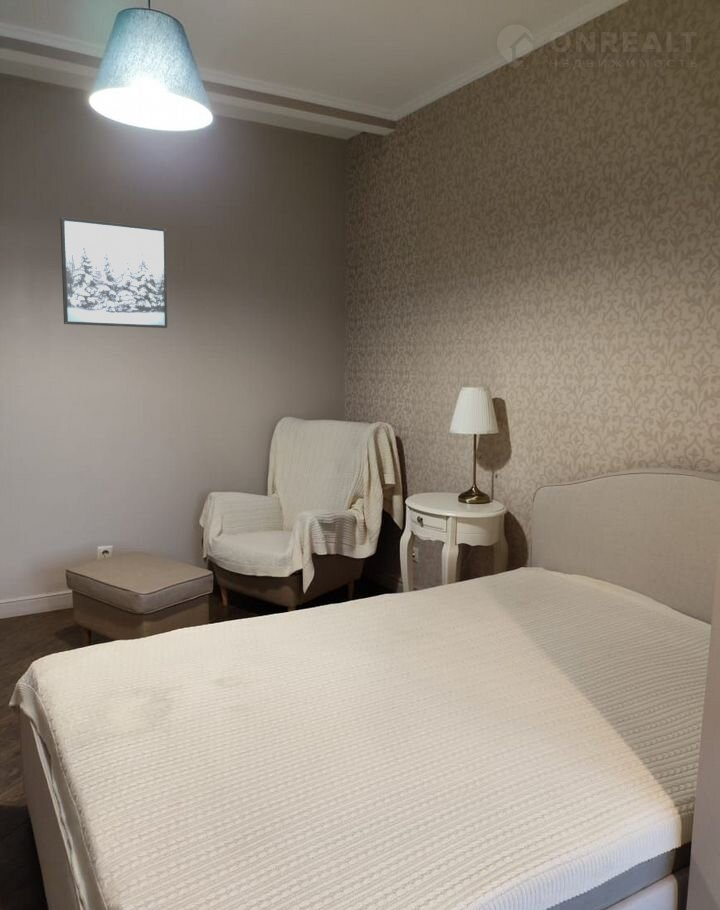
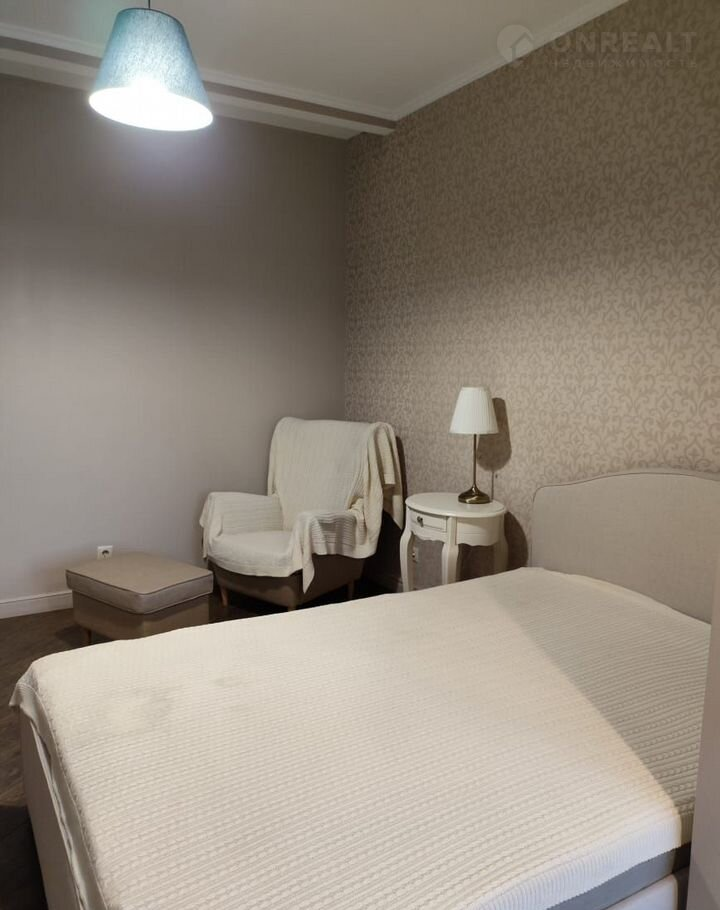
- wall art [59,217,168,329]
